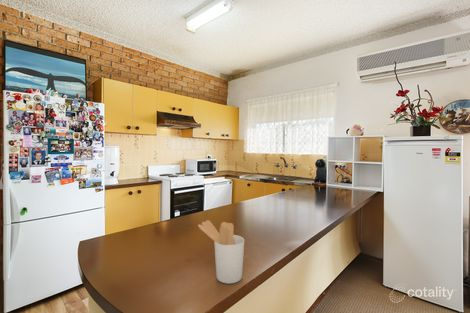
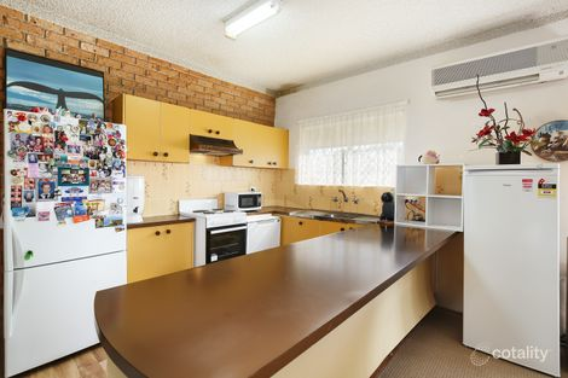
- utensil holder [197,219,245,285]
